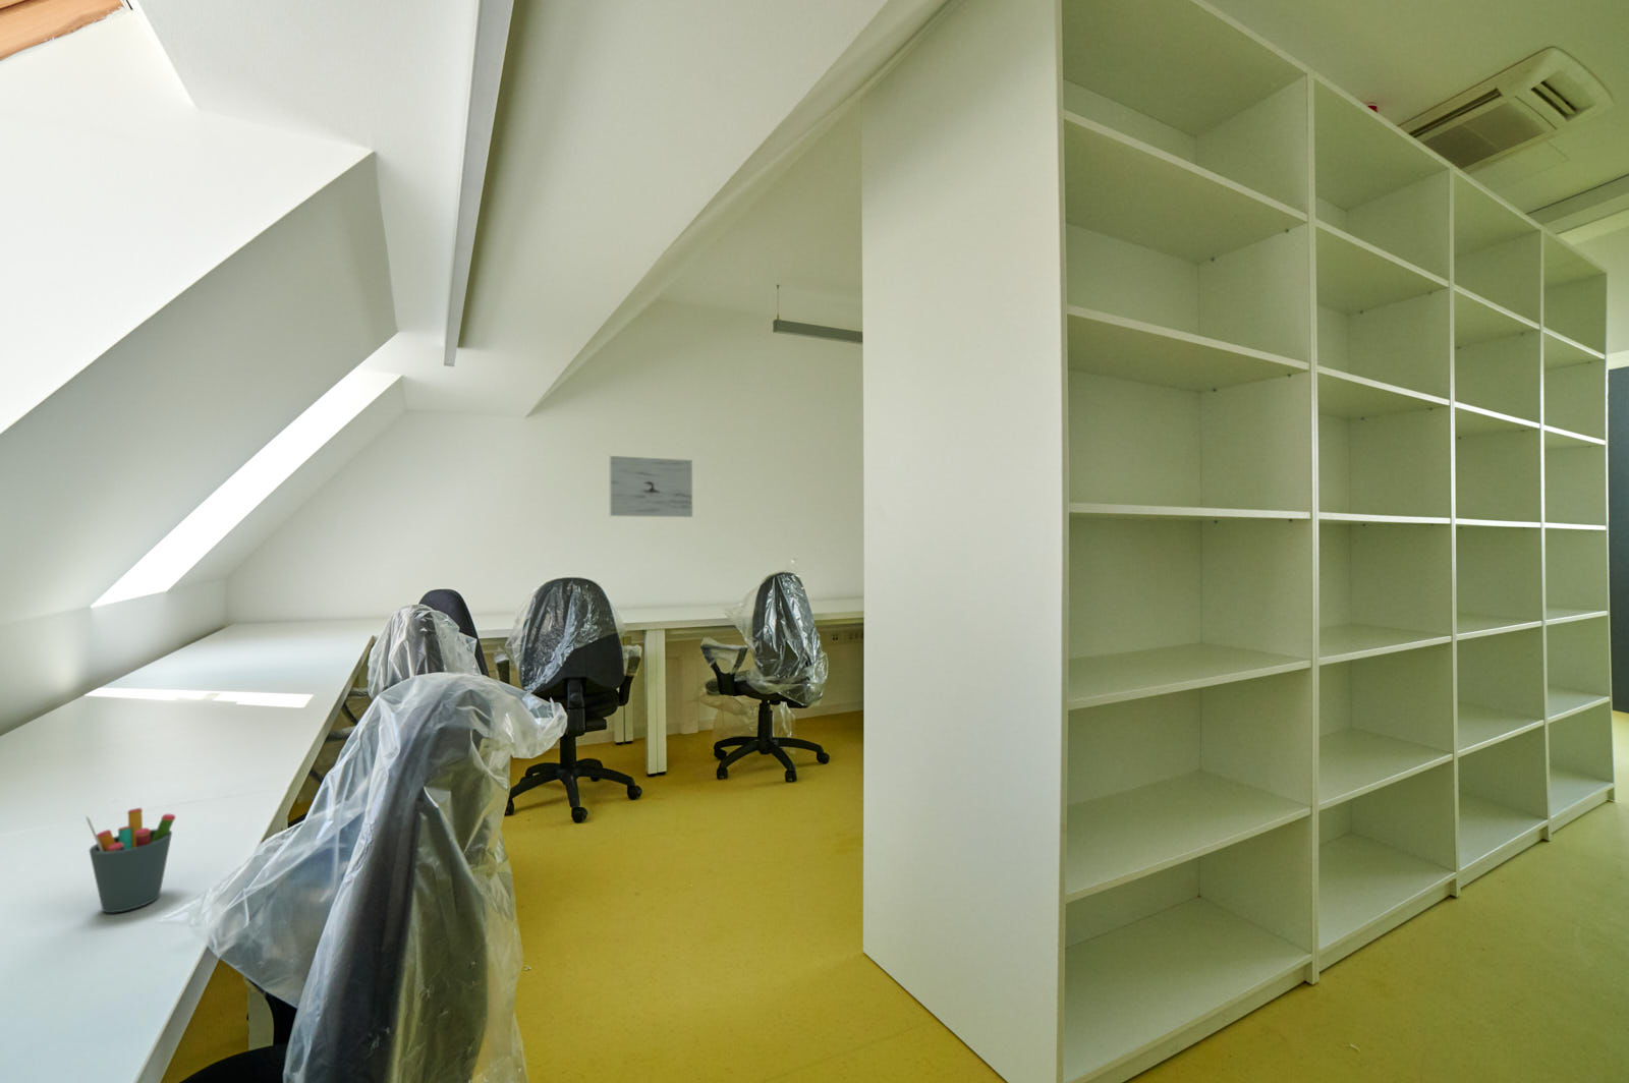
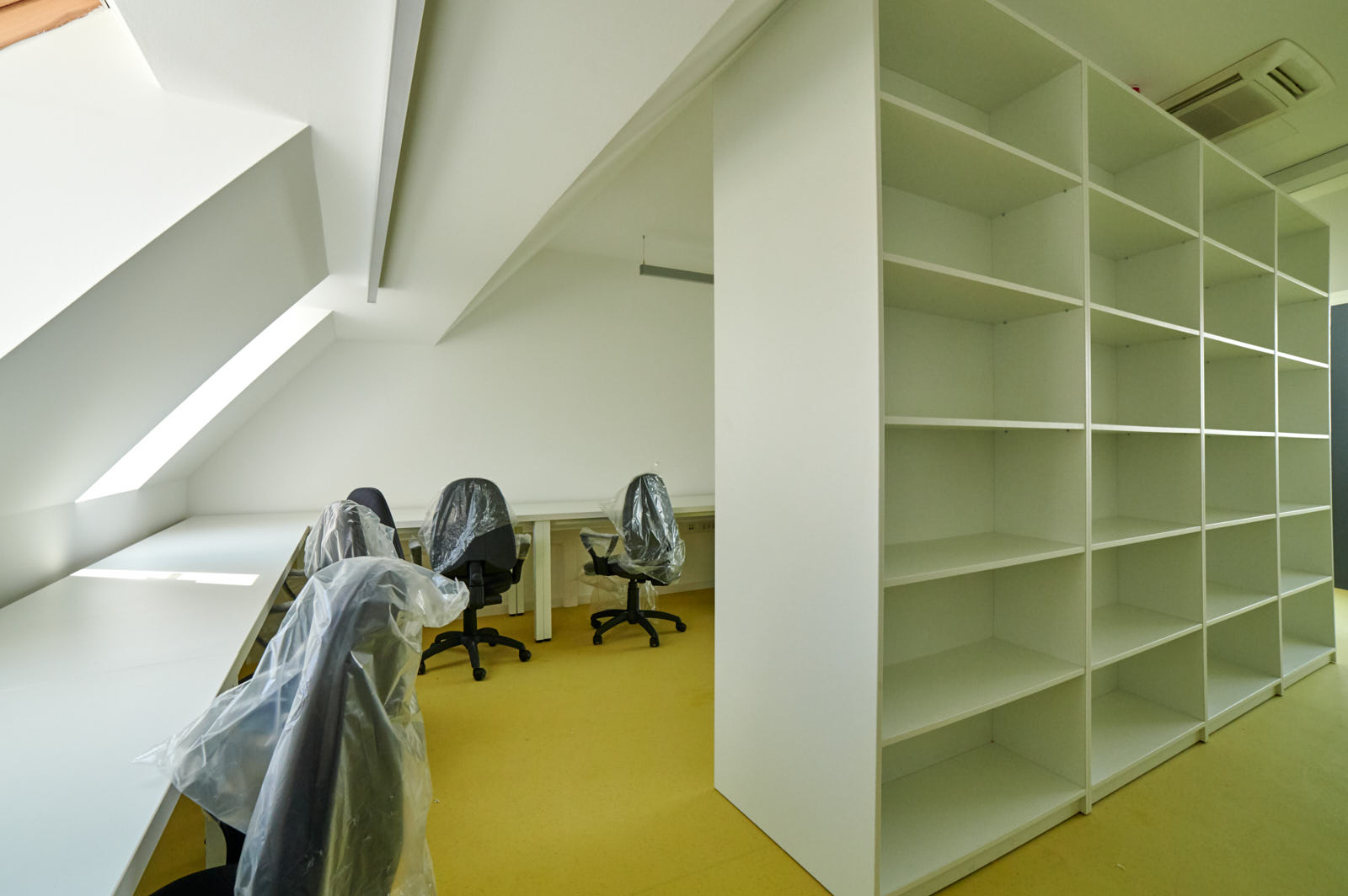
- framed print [608,454,694,519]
- pen holder [85,807,176,914]
